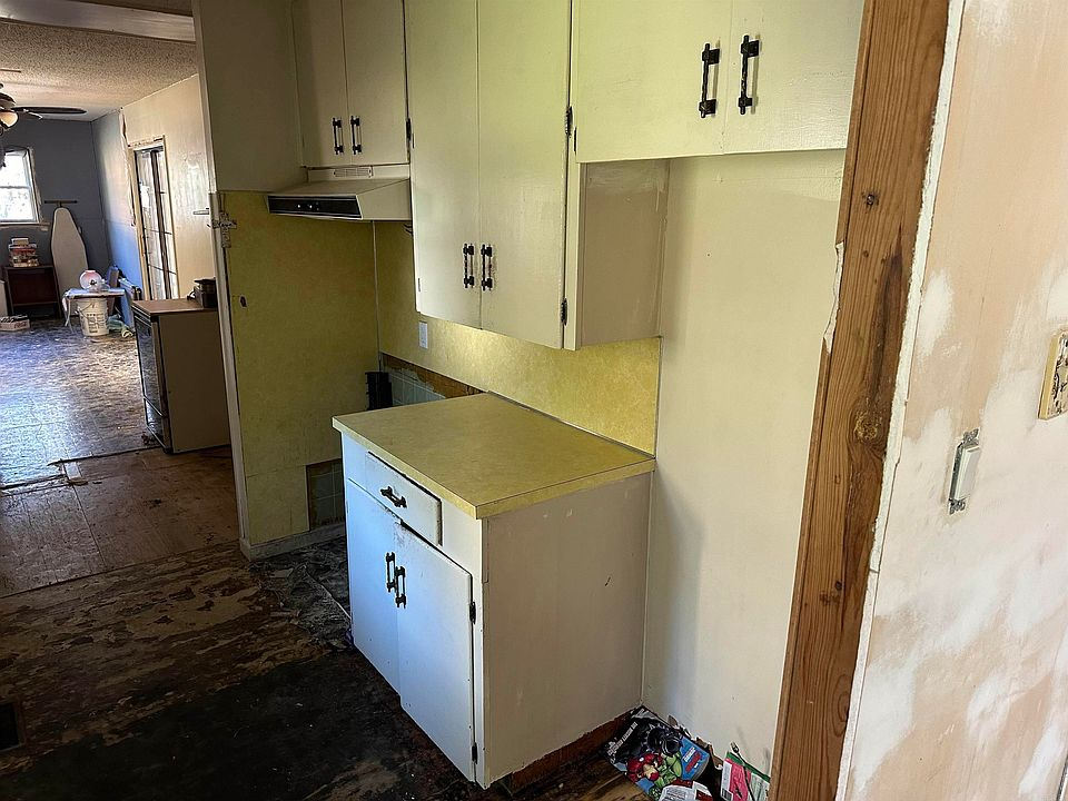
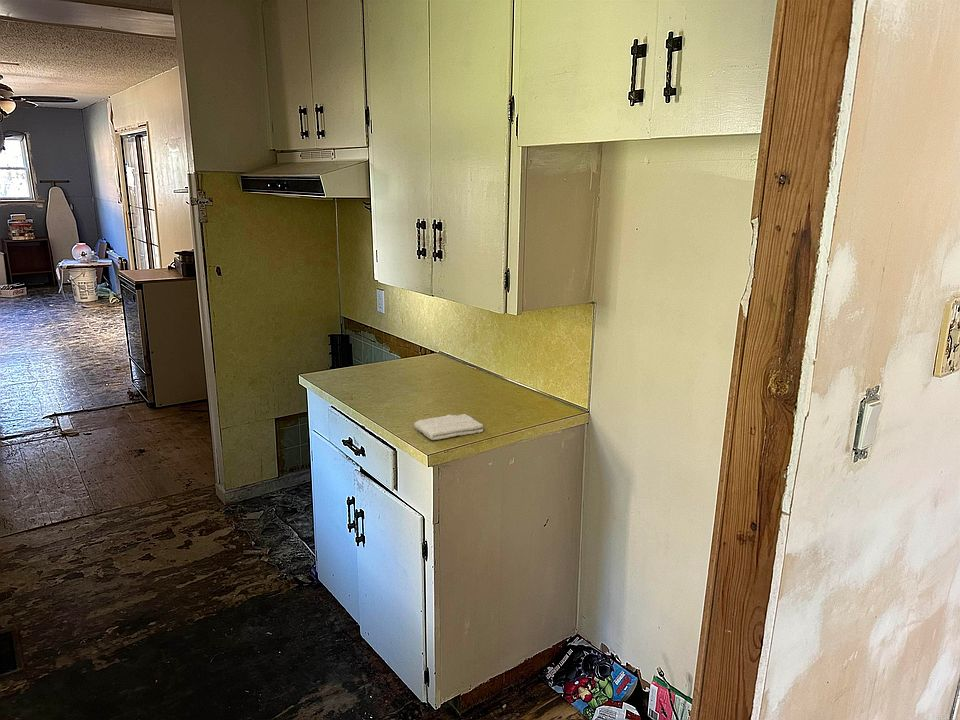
+ washcloth [413,413,484,441]
